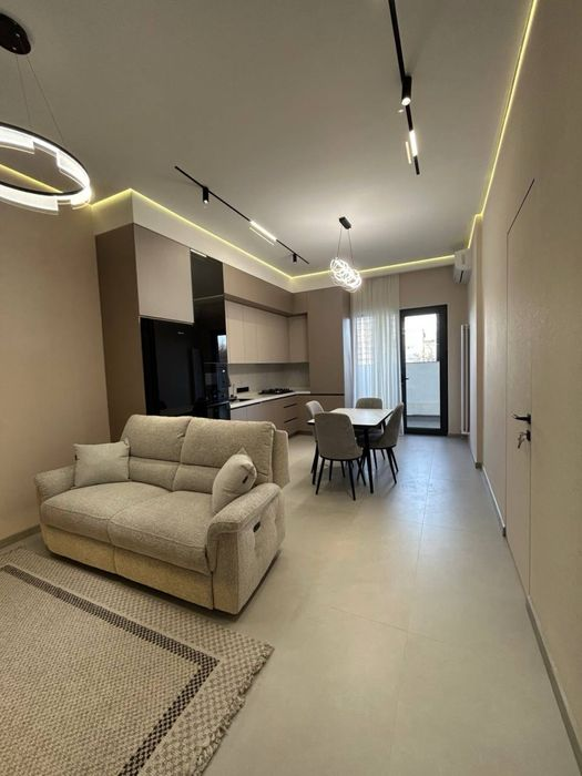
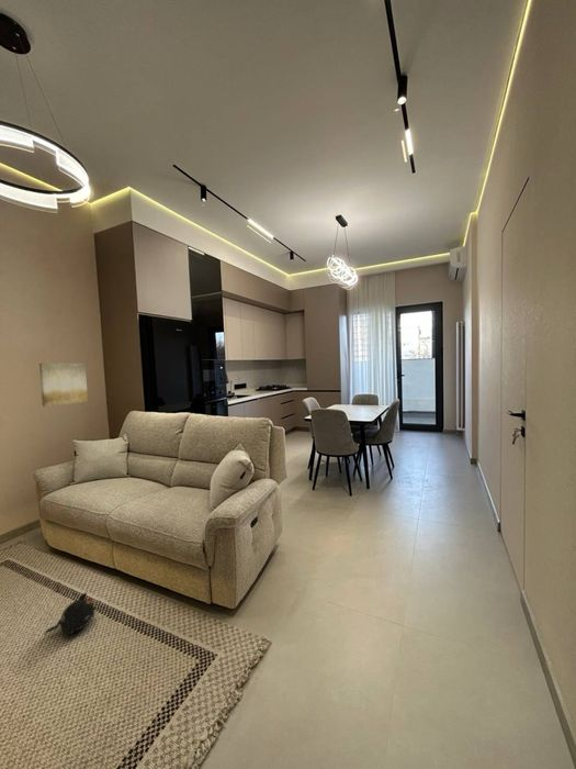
+ plush toy [43,591,95,637]
+ wall art [38,363,89,408]
